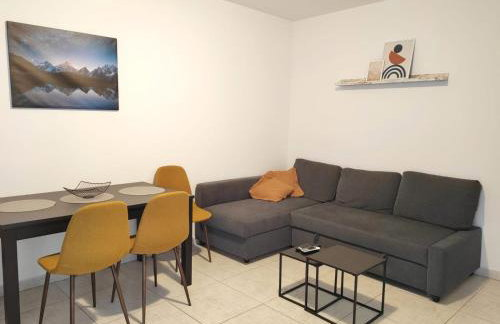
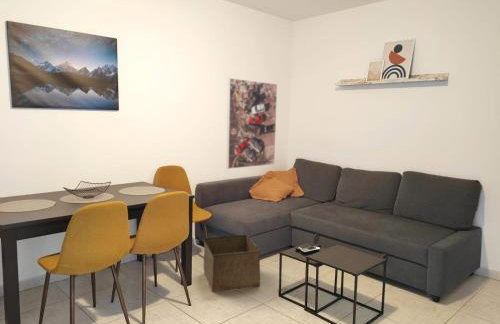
+ storage bin [203,234,261,293]
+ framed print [226,77,278,170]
